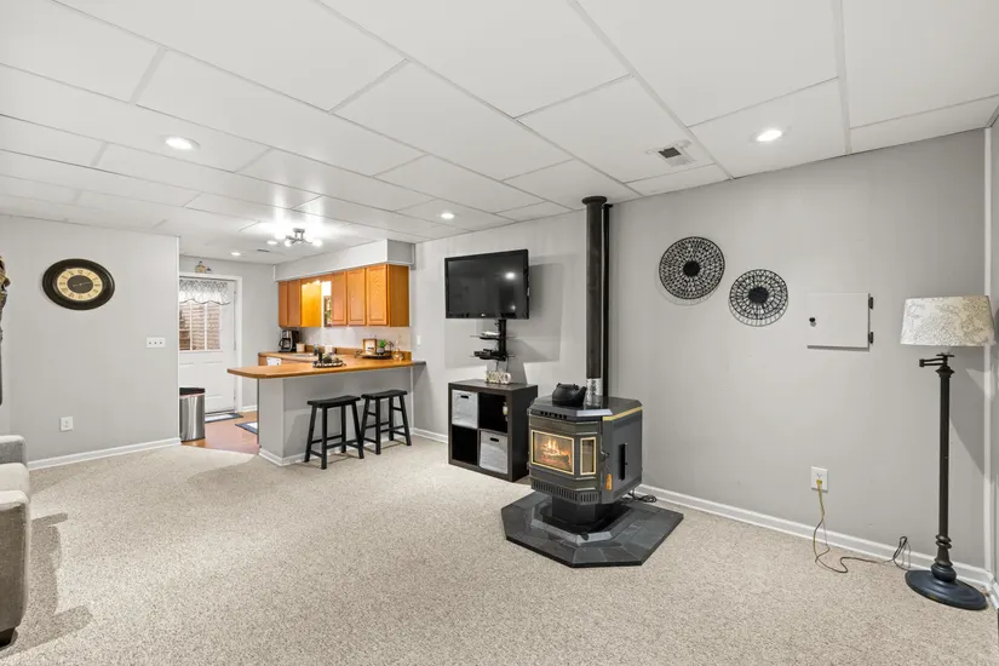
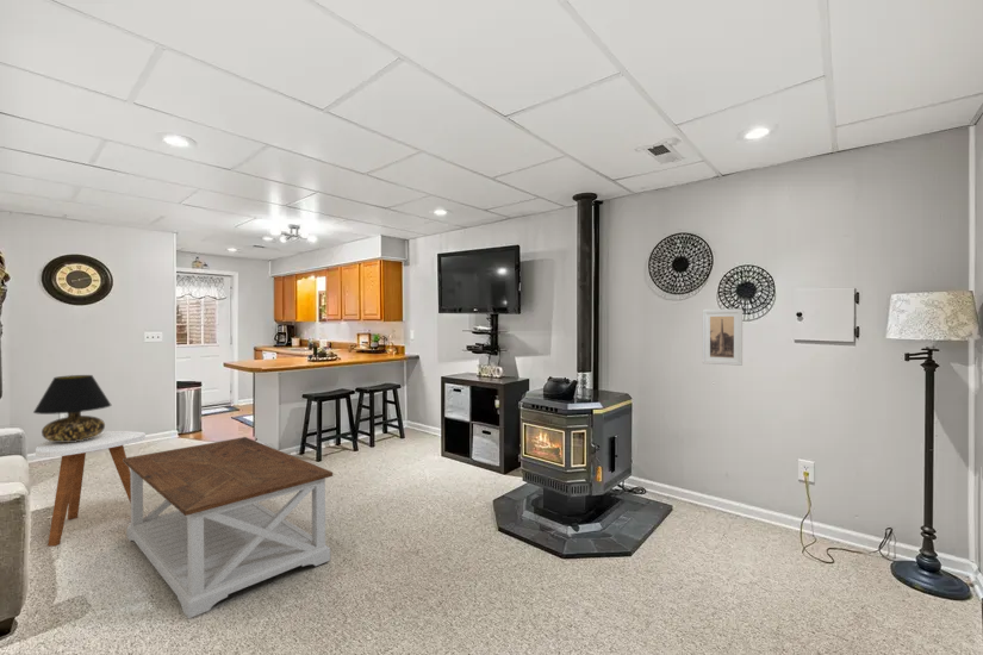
+ table lamp [32,374,112,442]
+ coffee table [123,436,334,619]
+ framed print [702,307,744,367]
+ side table [35,430,147,548]
